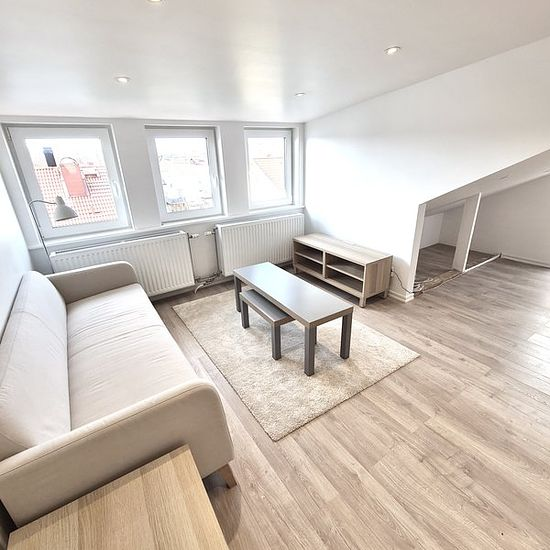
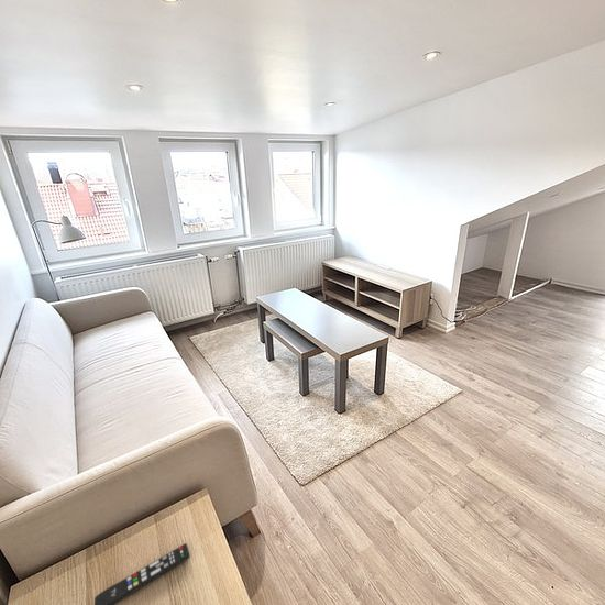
+ remote control [94,542,191,605]
